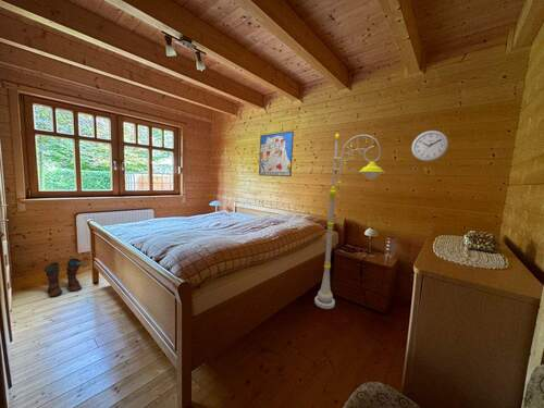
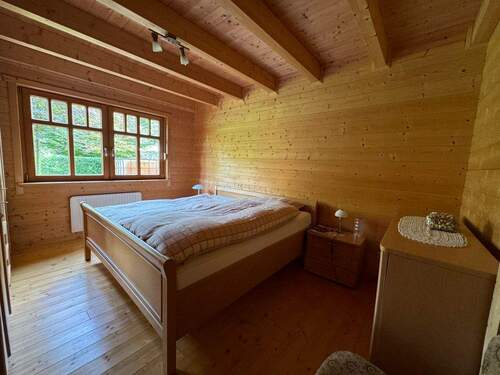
- wall clock [410,129,449,162]
- wall art [258,131,295,177]
- boots [42,257,89,298]
- floor lamp [313,134,386,310]
